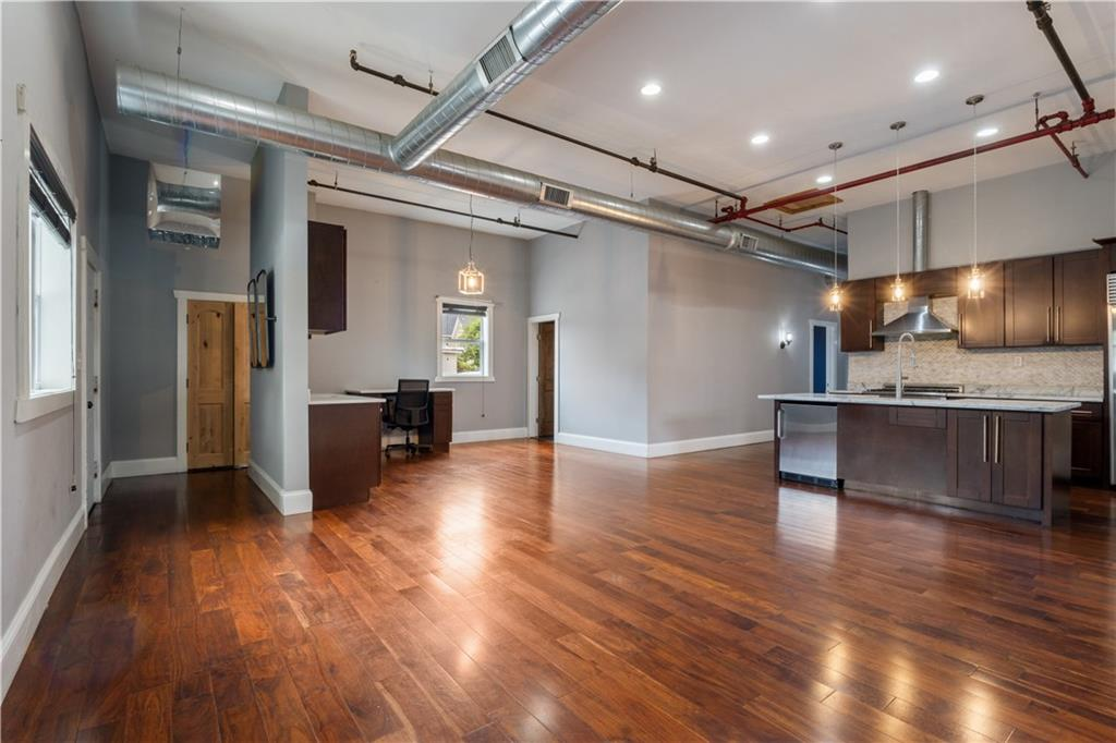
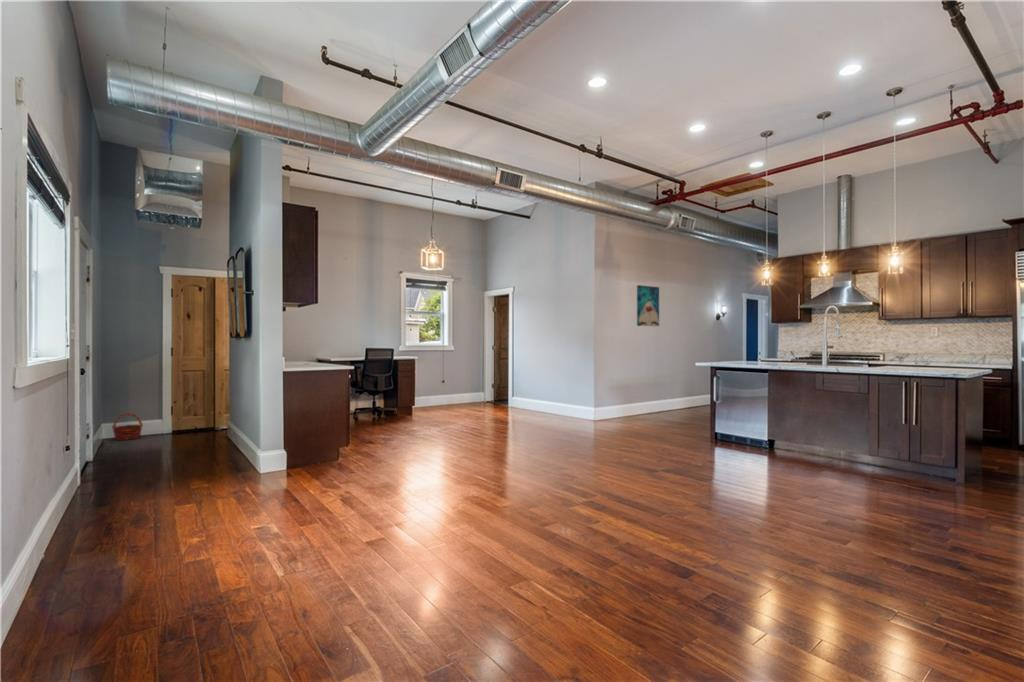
+ wall art [636,284,660,327]
+ basket [111,412,144,441]
